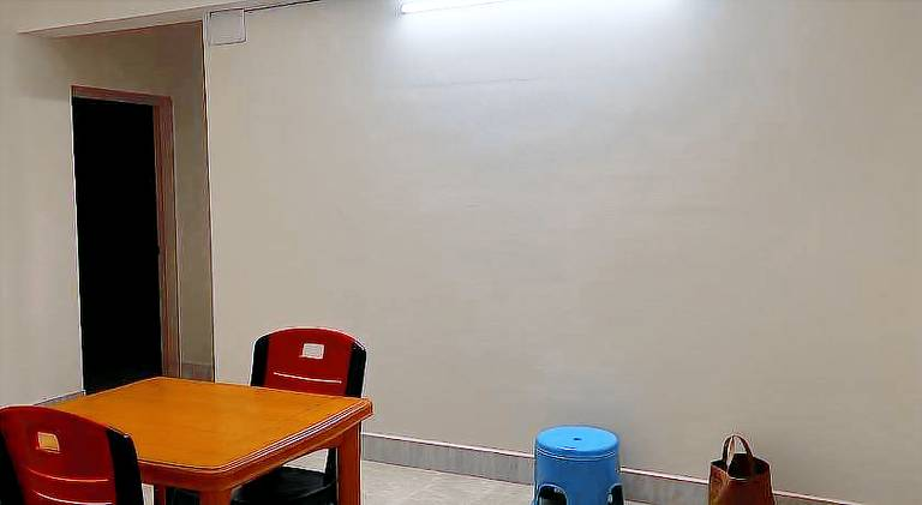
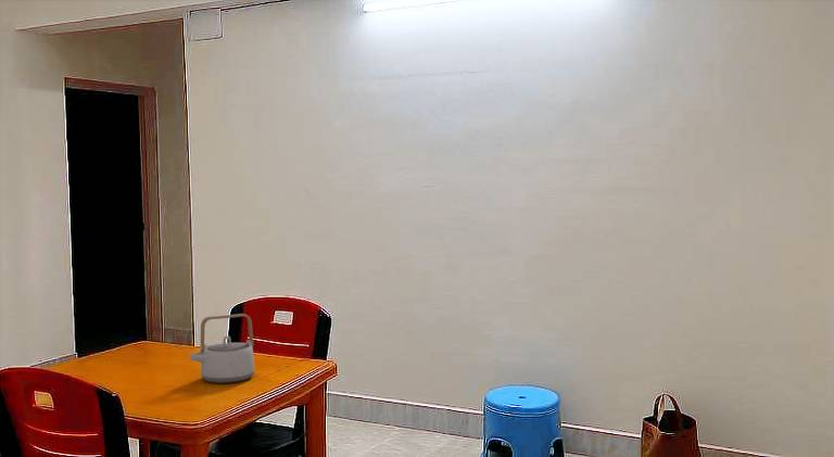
+ teapot [189,313,255,384]
